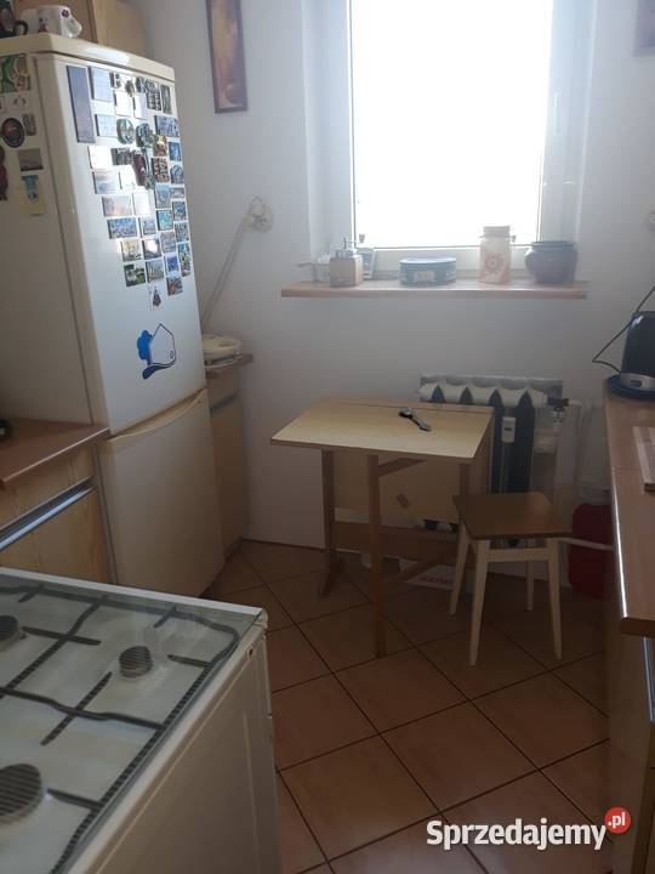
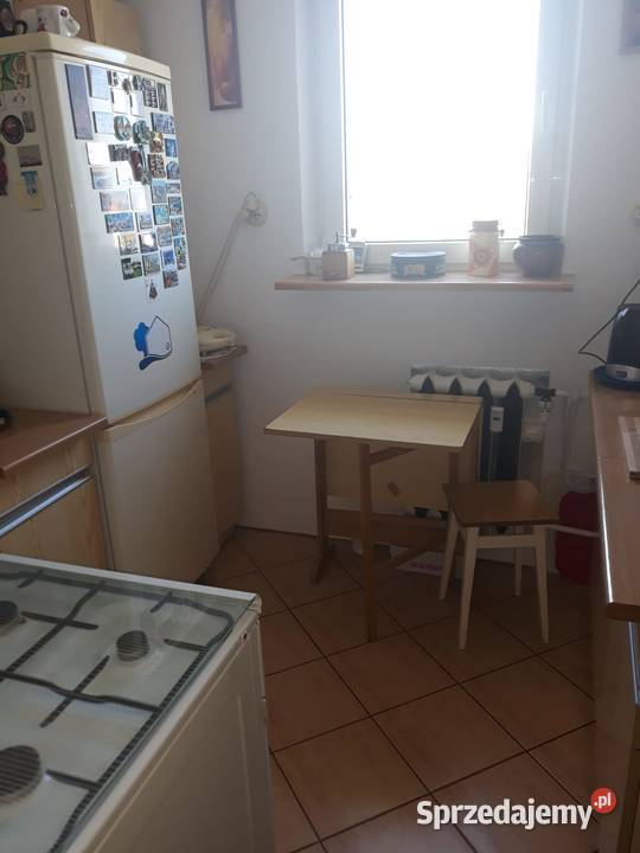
- spoon [399,405,432,431]
